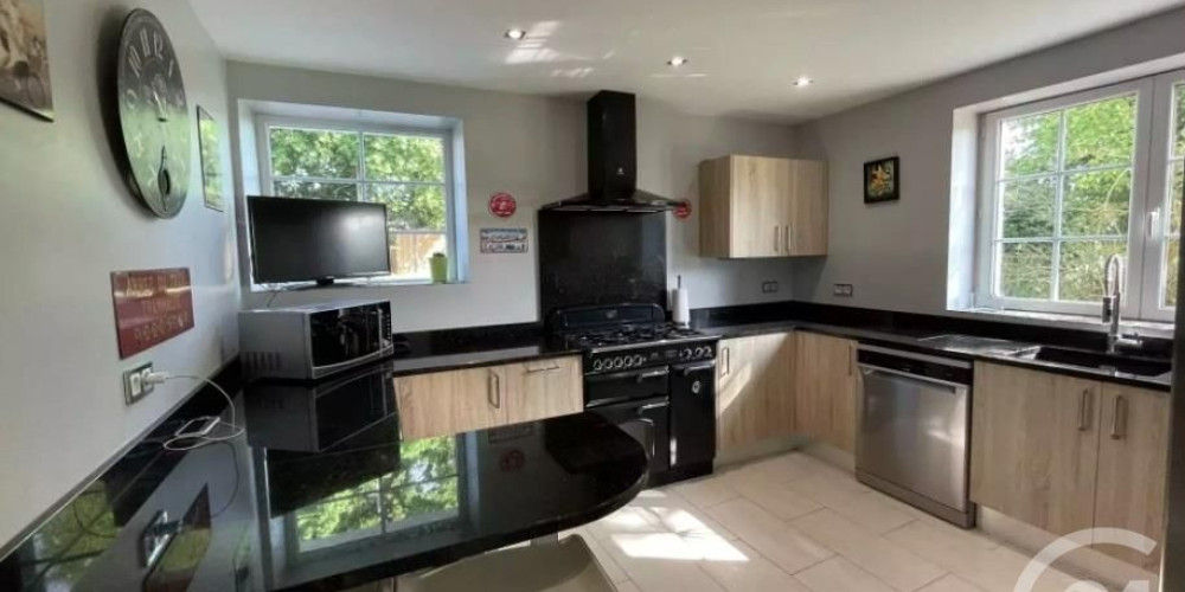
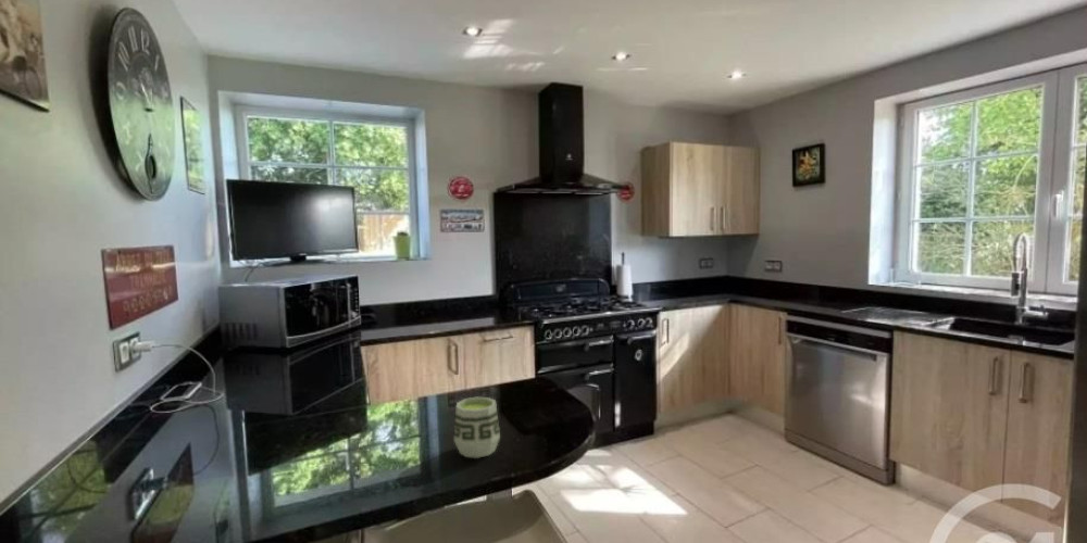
+ cup [453,396,501,459]
